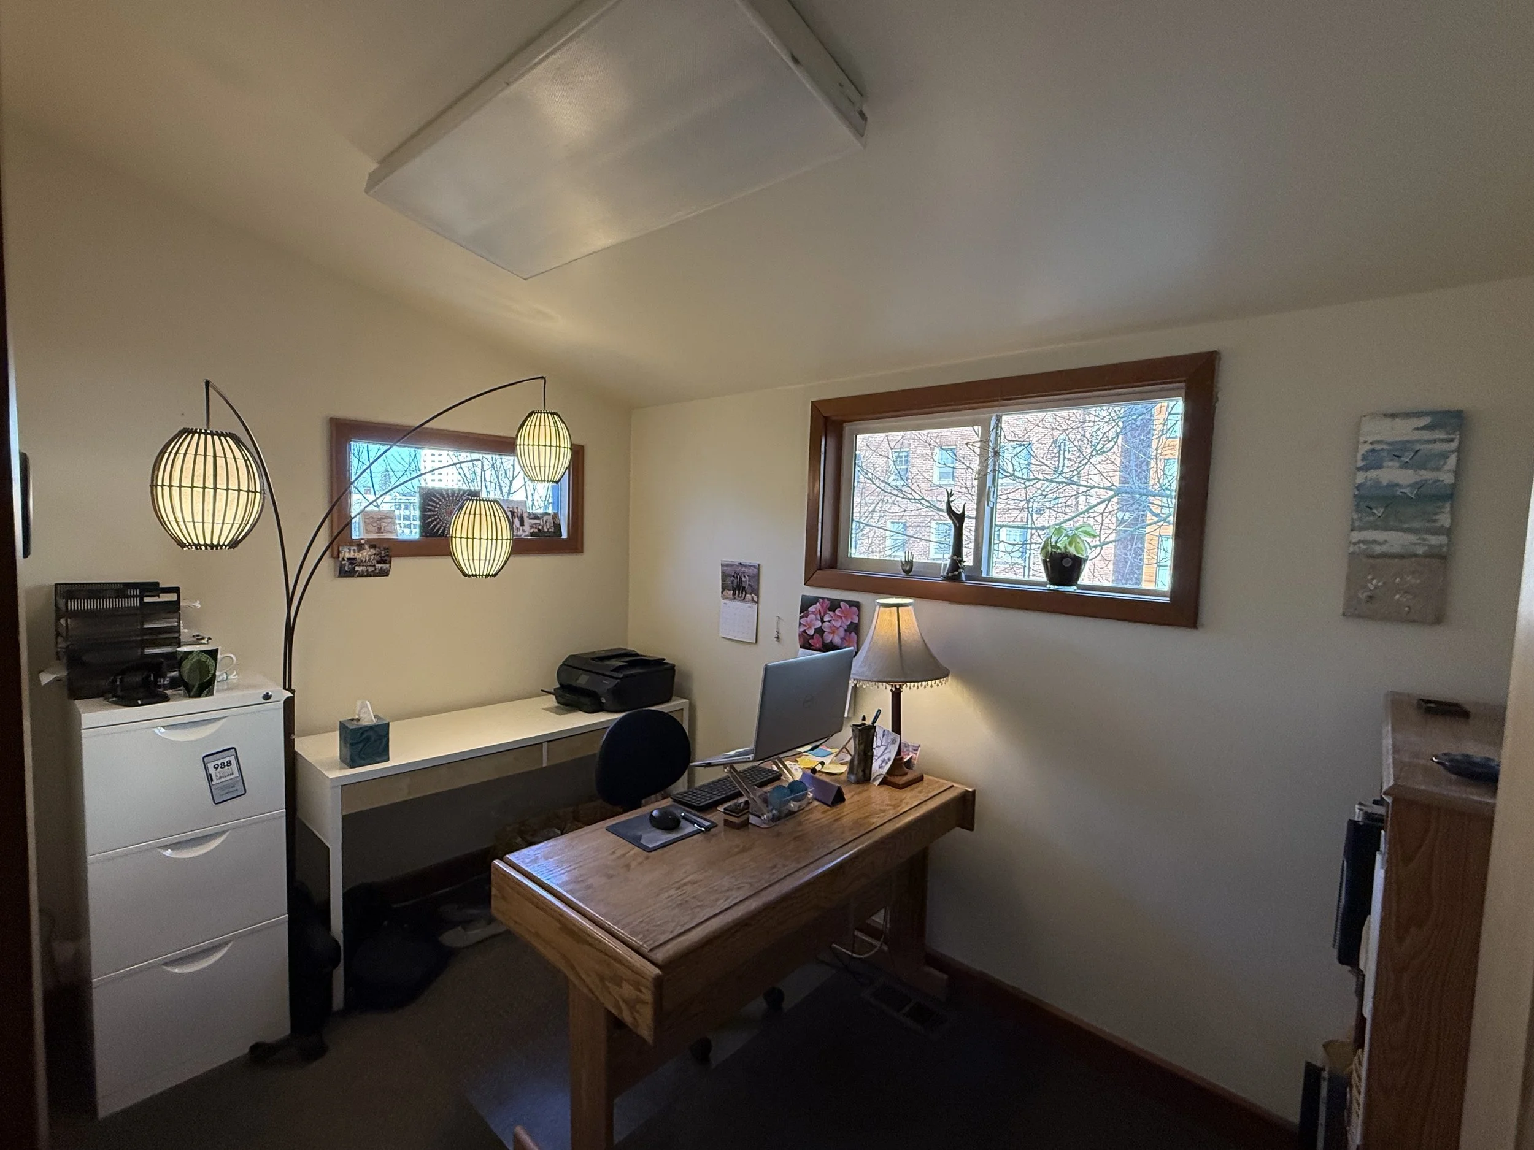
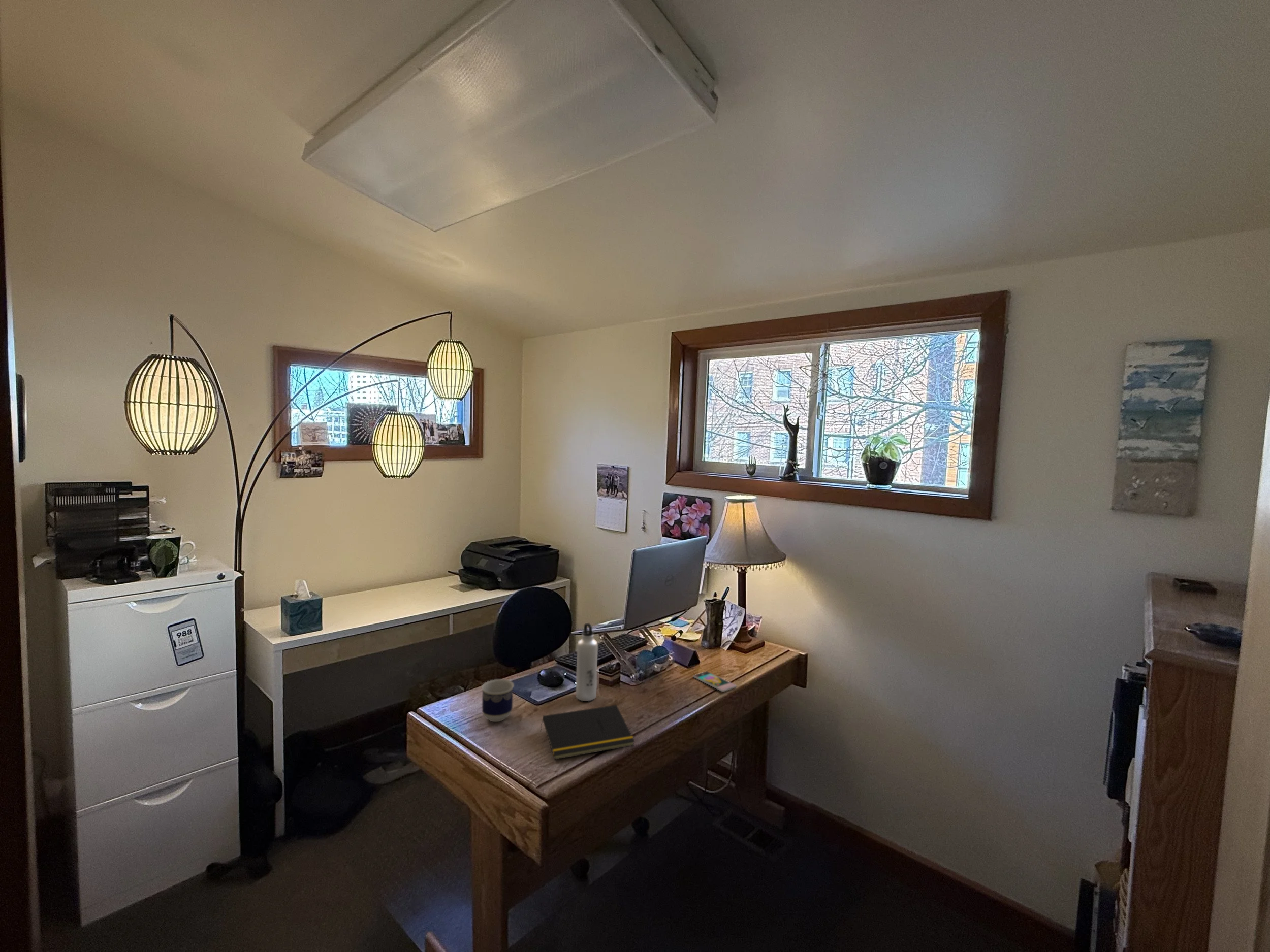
+ notepad [539,704,636,760]
+ cup [481,679,514,723]
+ water bottle [576,622,598,702]
+ smartphone [693,671,737,693]
